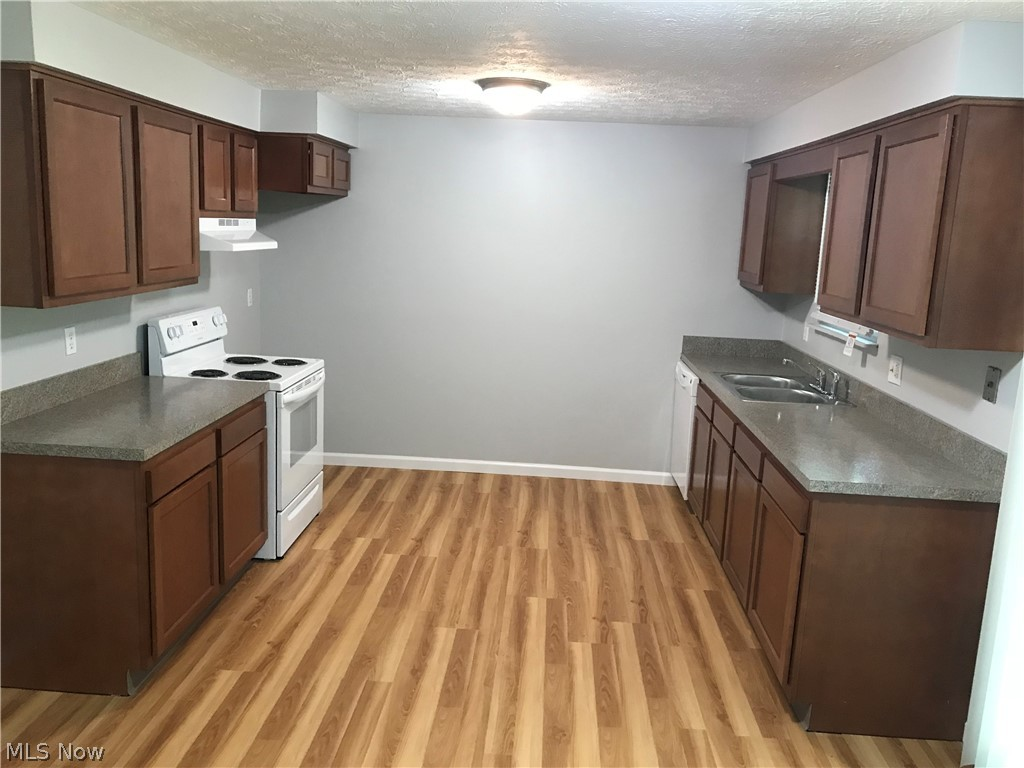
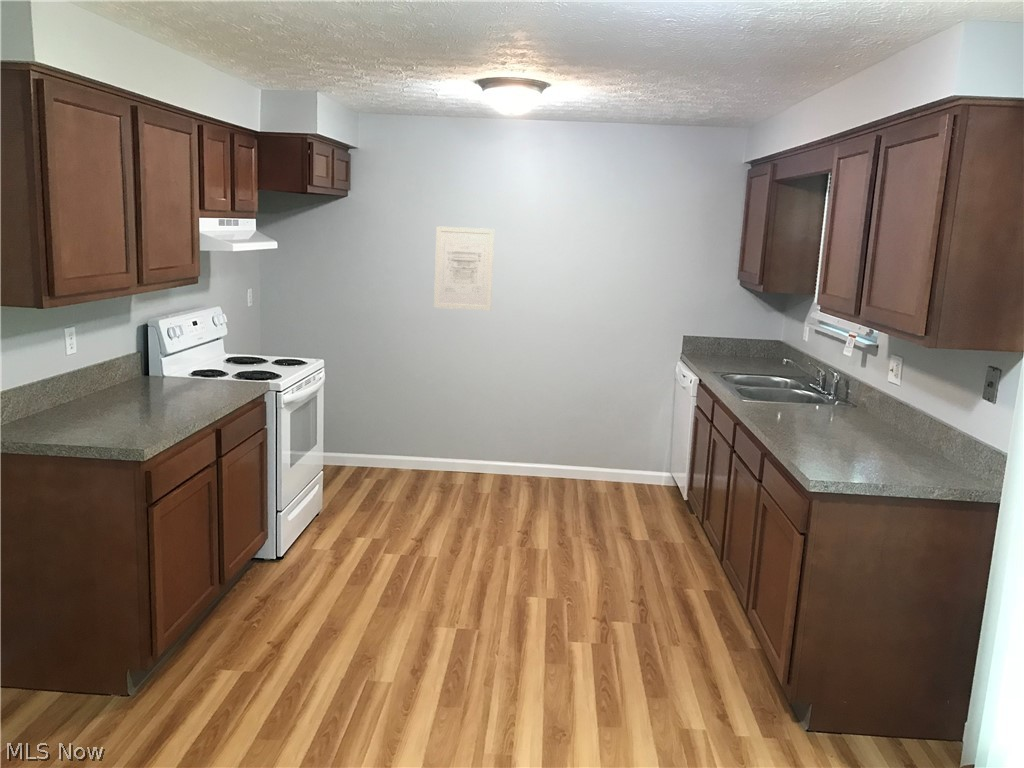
+ wall art [433,225,495,312]
